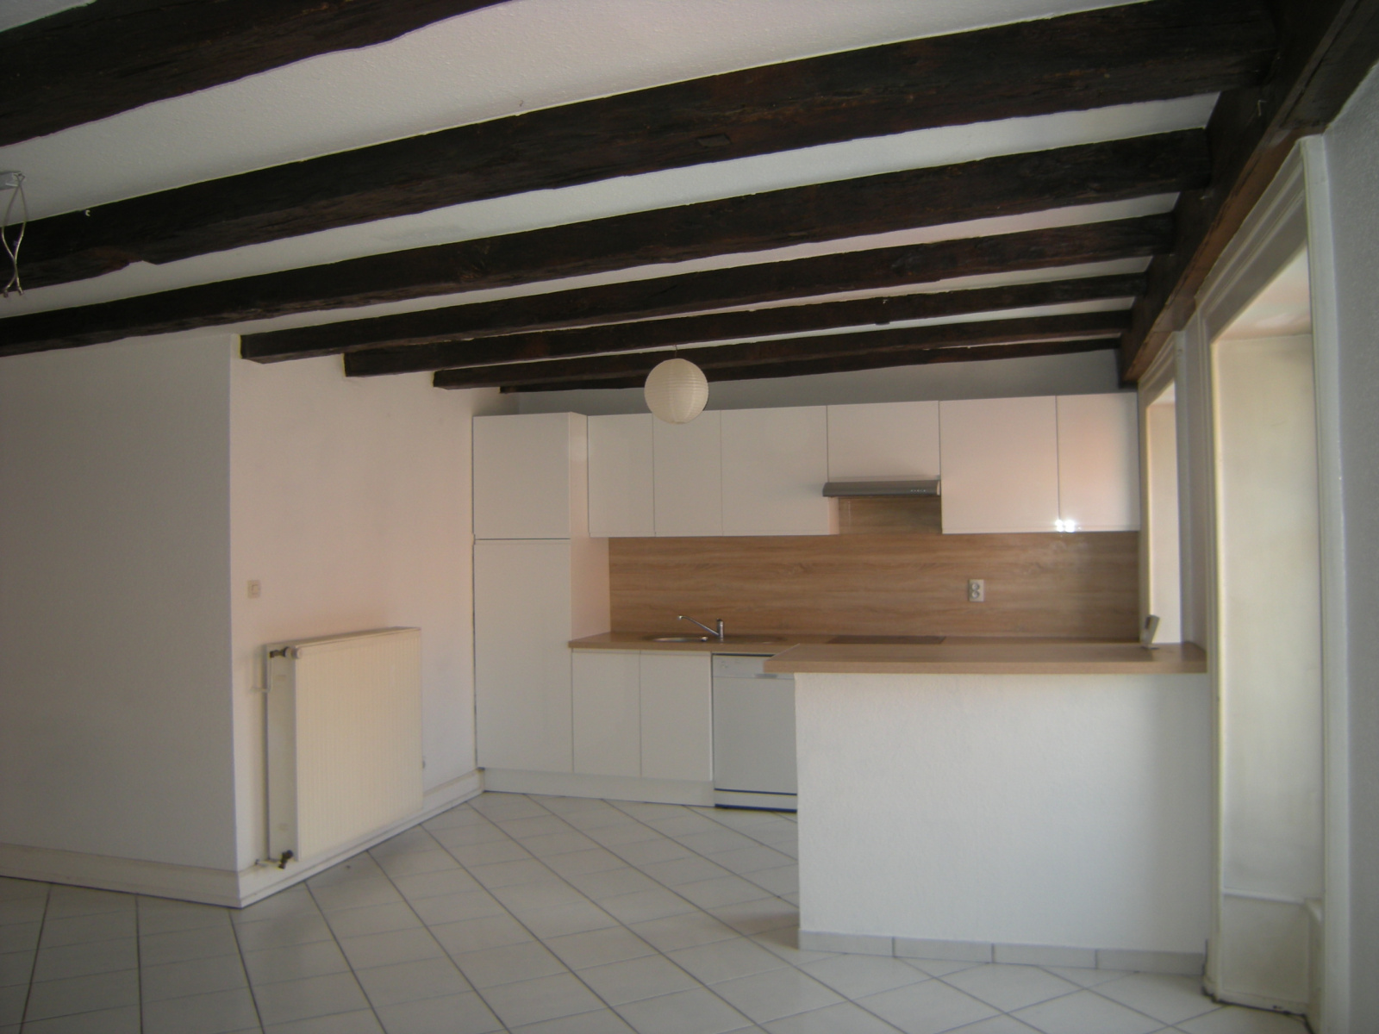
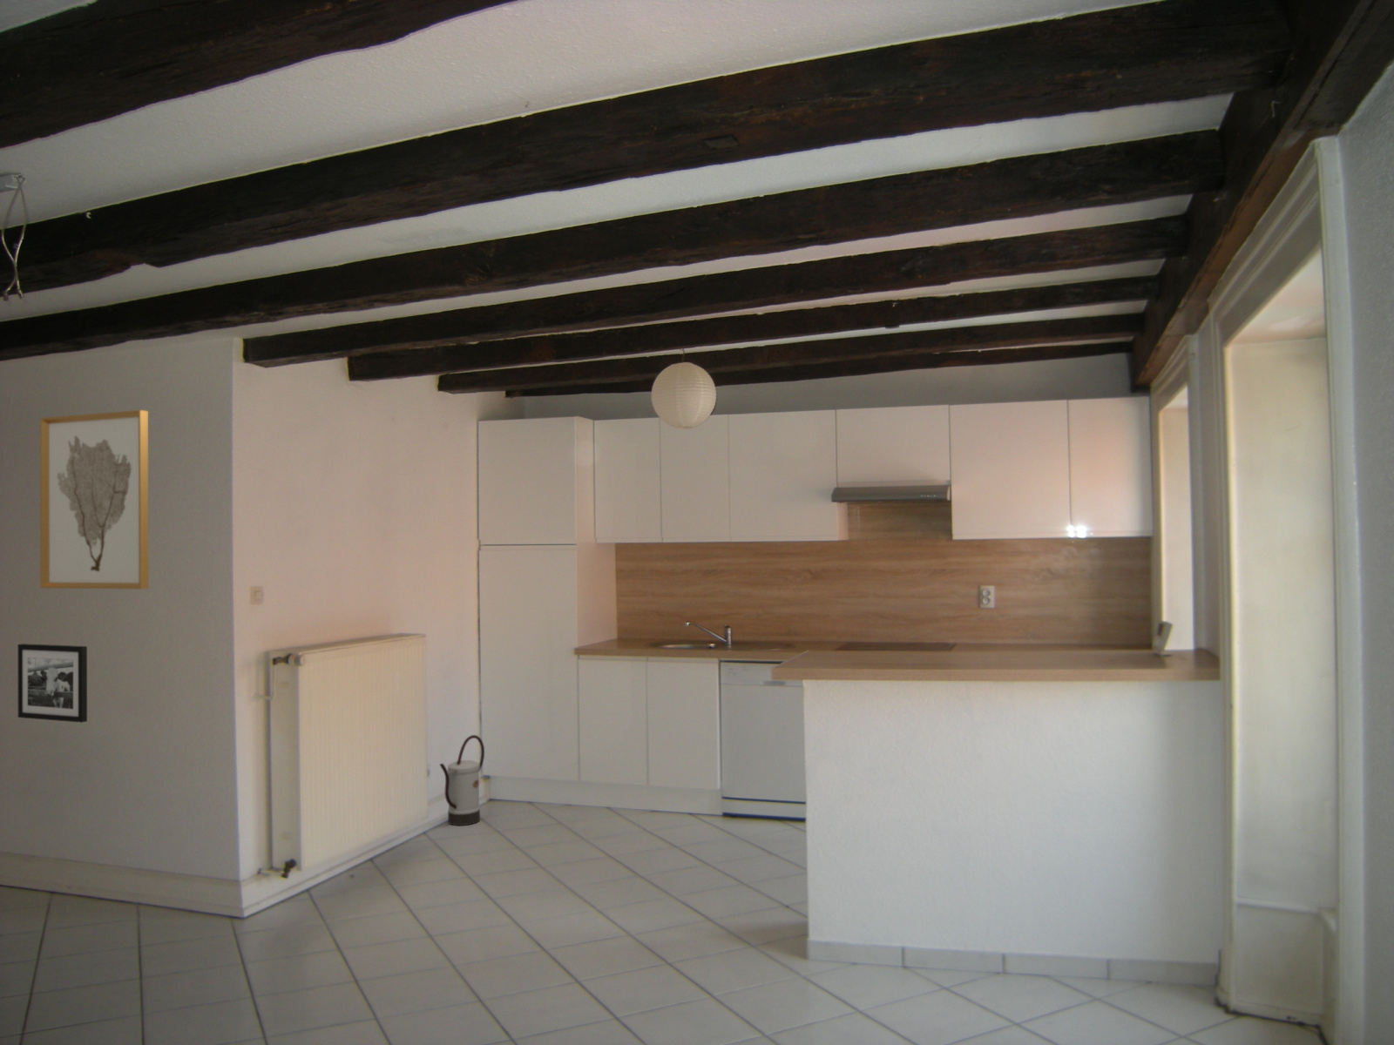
+ wall art [40,409,150,591]
+ watering can [439,734,485,827]
+ picture frame [16,642,88,723]
